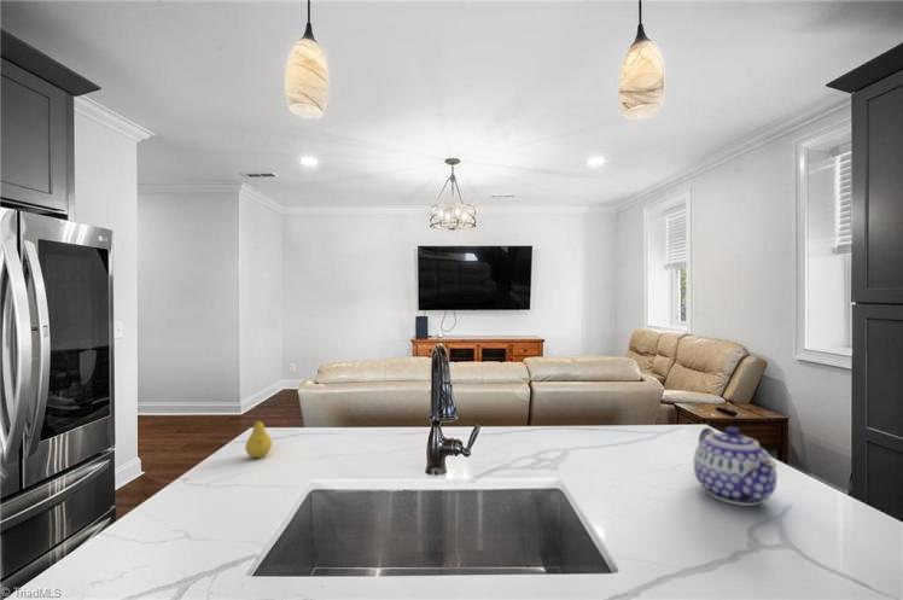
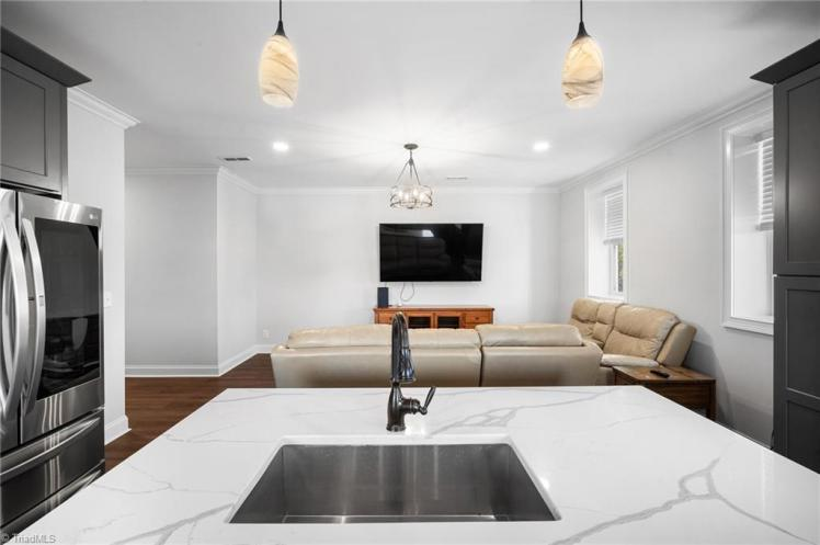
- fruit [244,409,273,459]
- teapot [693,425,777,507]
